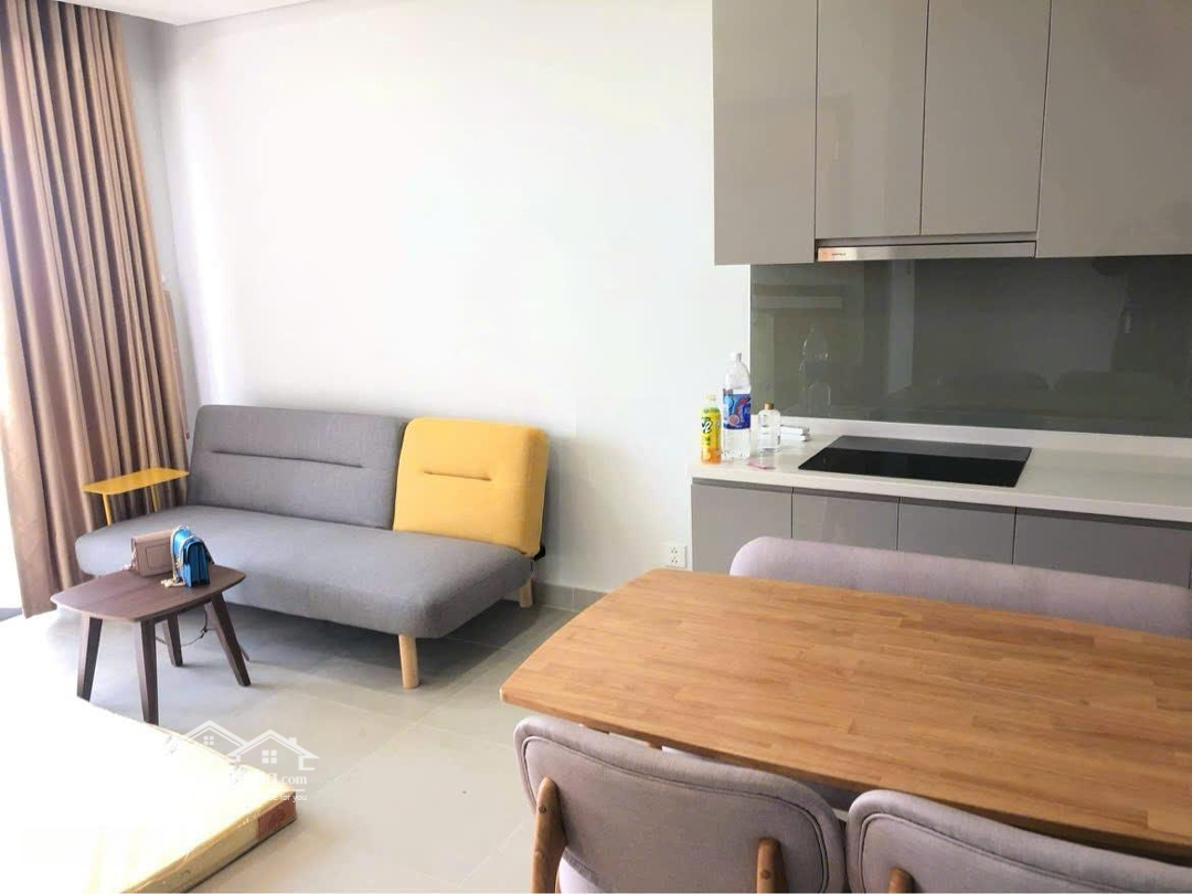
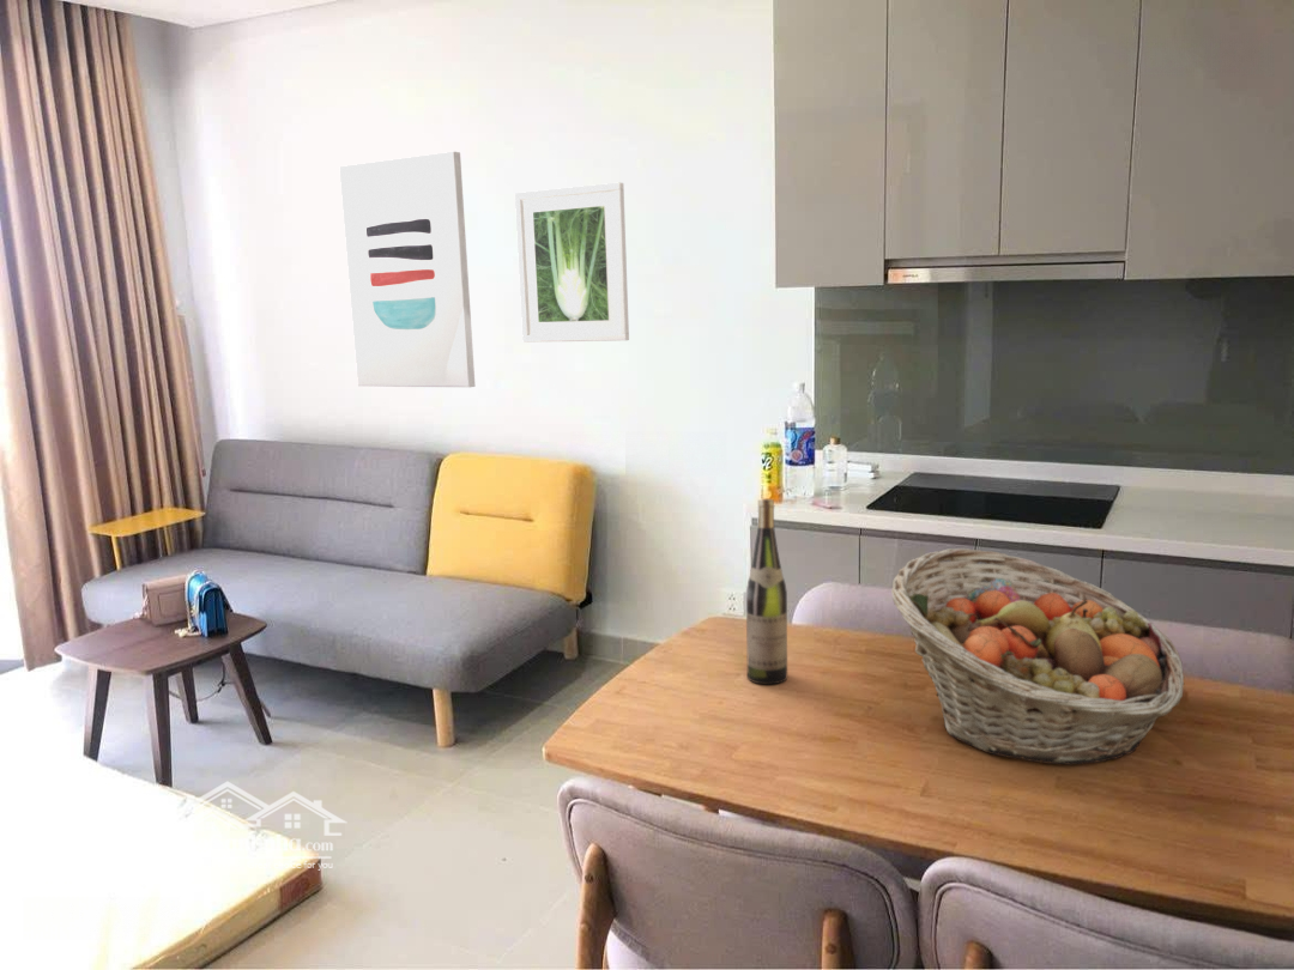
+ wine bottle [745,498,788,686]
+ wall art [339,151,476,388]
+ fruit basket [890,547,1185,765]
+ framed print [514,181,630,344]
